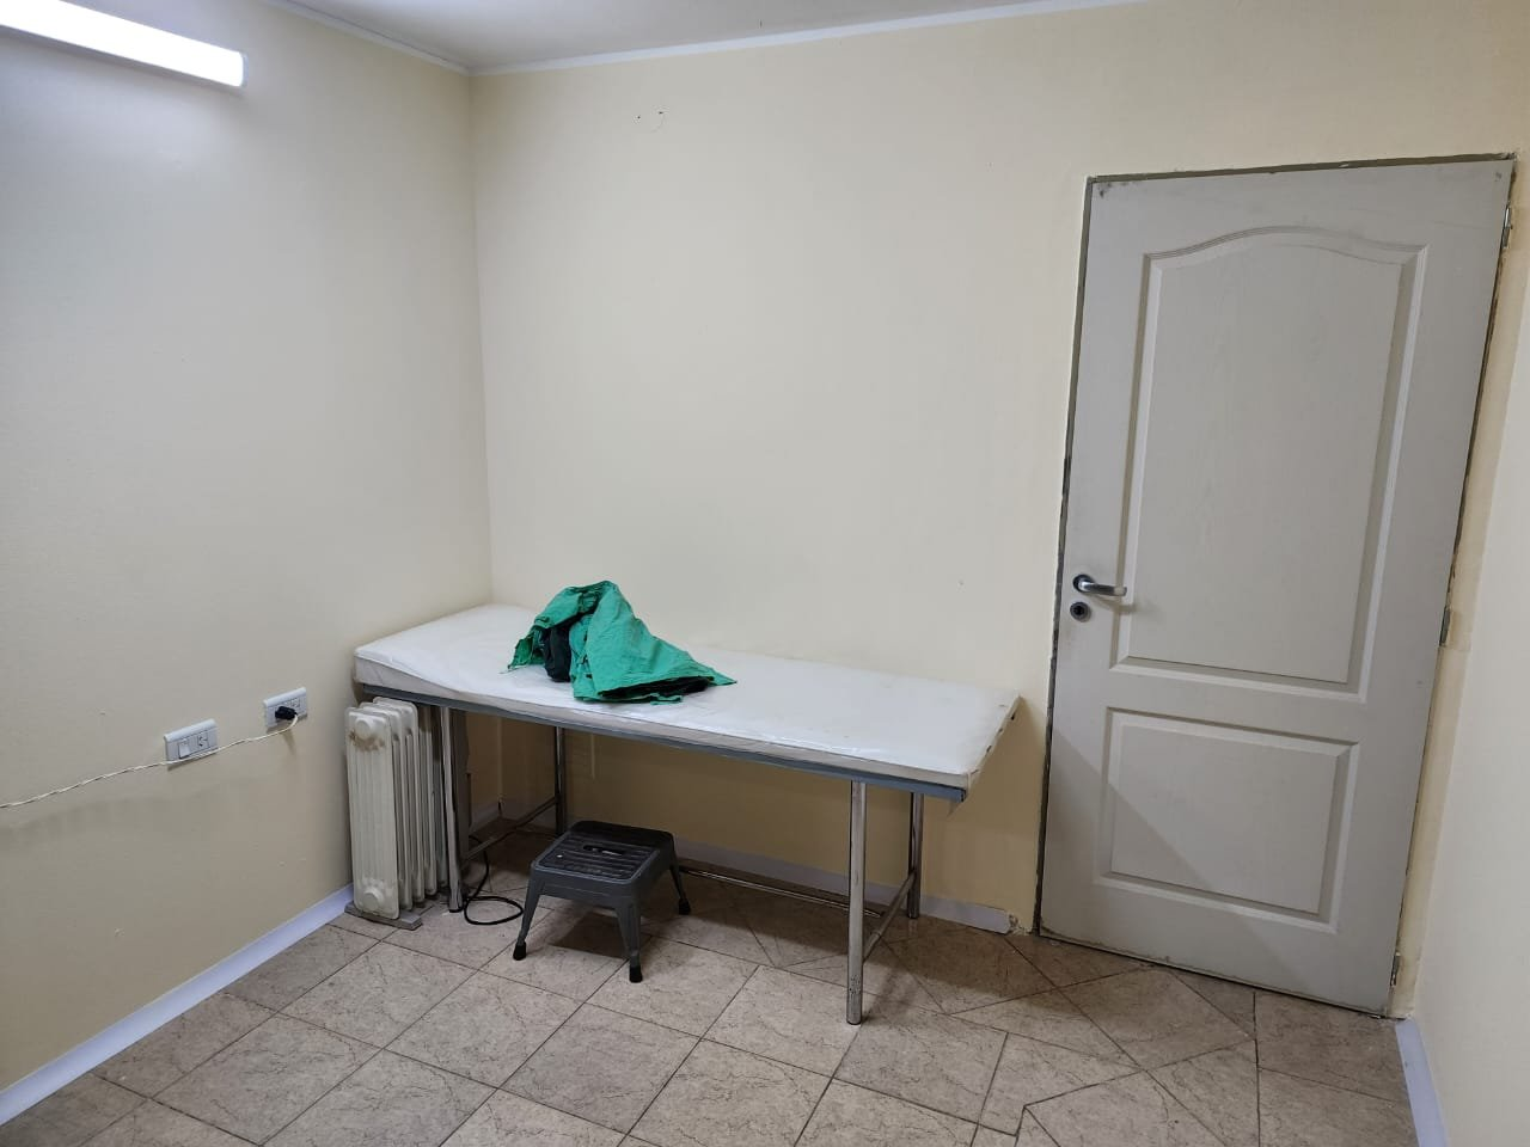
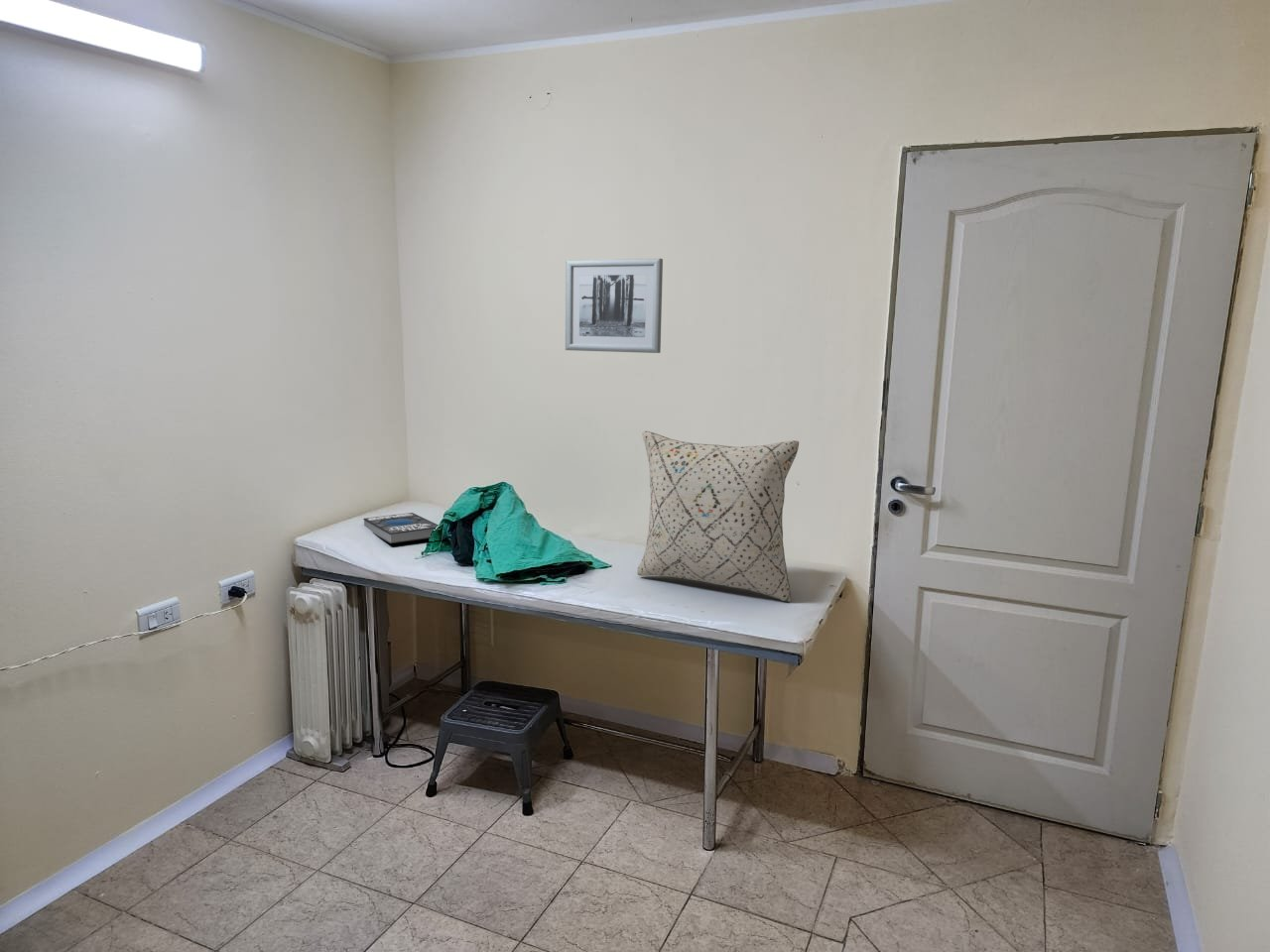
+ book [362,512,443,544]
+ pillow [636,430,800,603]
+ wall art [565,258,664,354]
